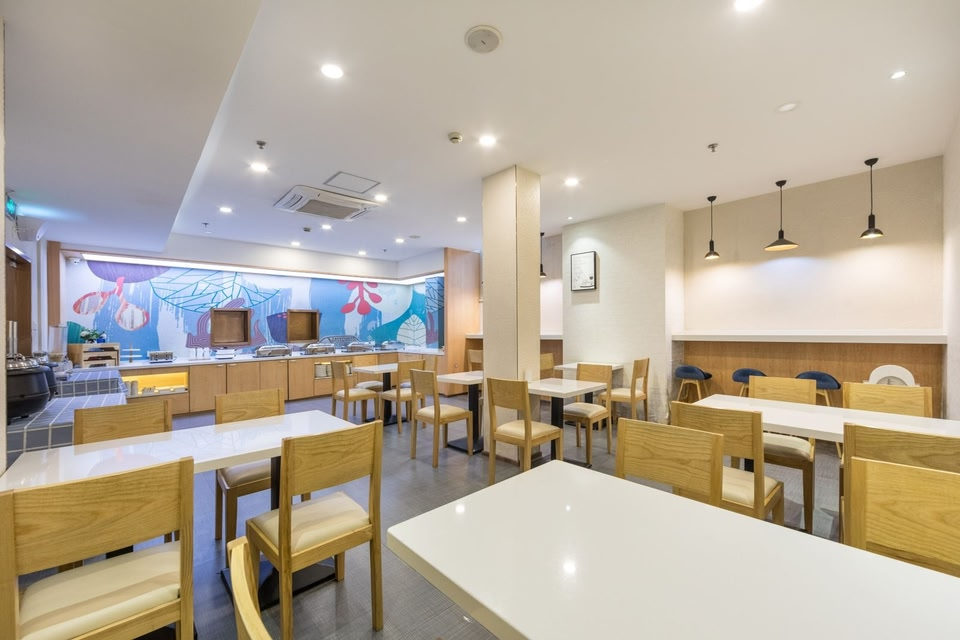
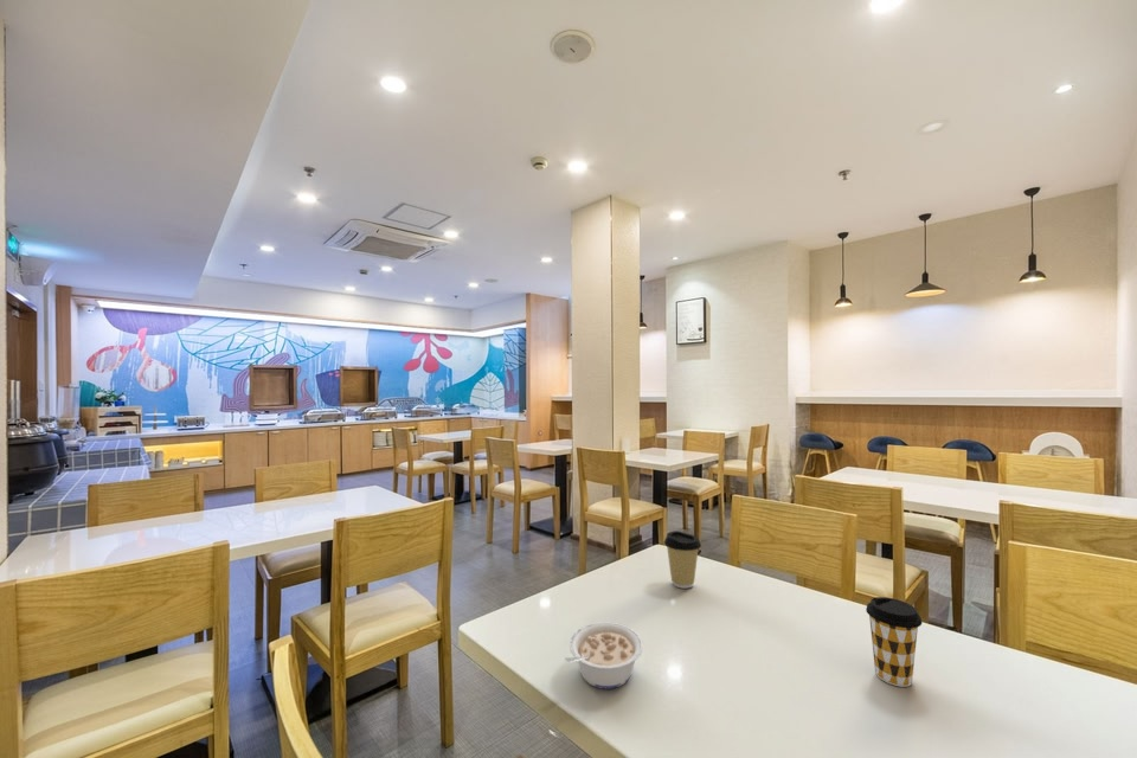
+ coffee cup [865,596,923,688]
+ coffee cup [663,529,702,590]
+ legume [564,621,643,690]
